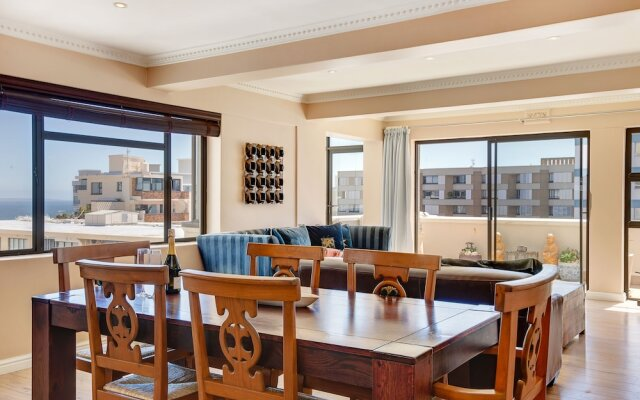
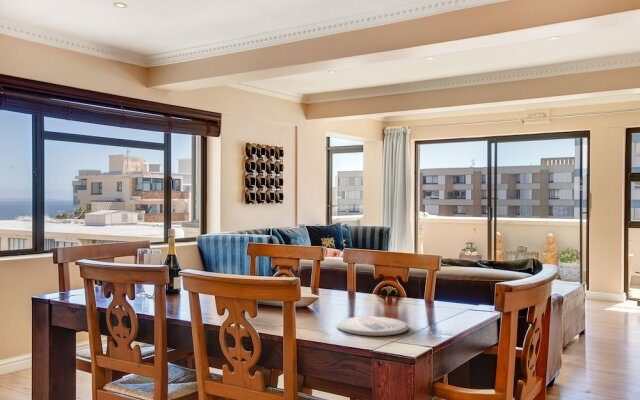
+ plate [336,316,410,337]
